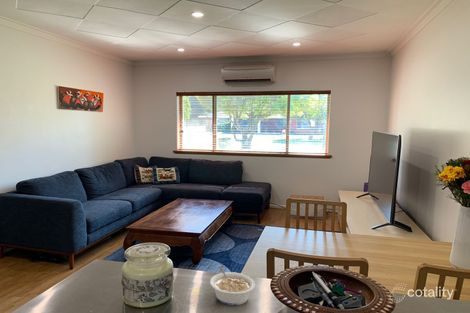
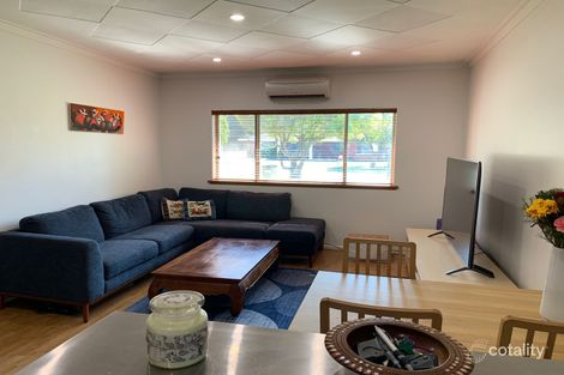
- legume [209,265,256,306]
